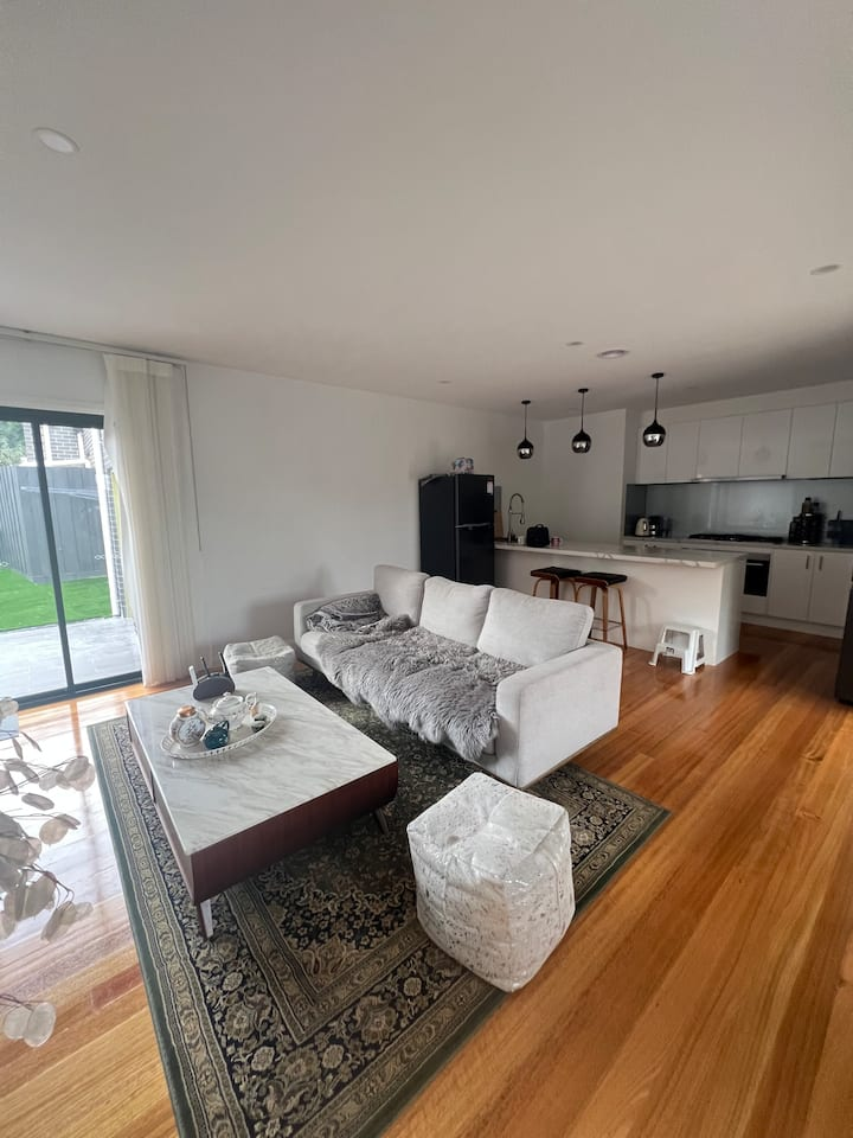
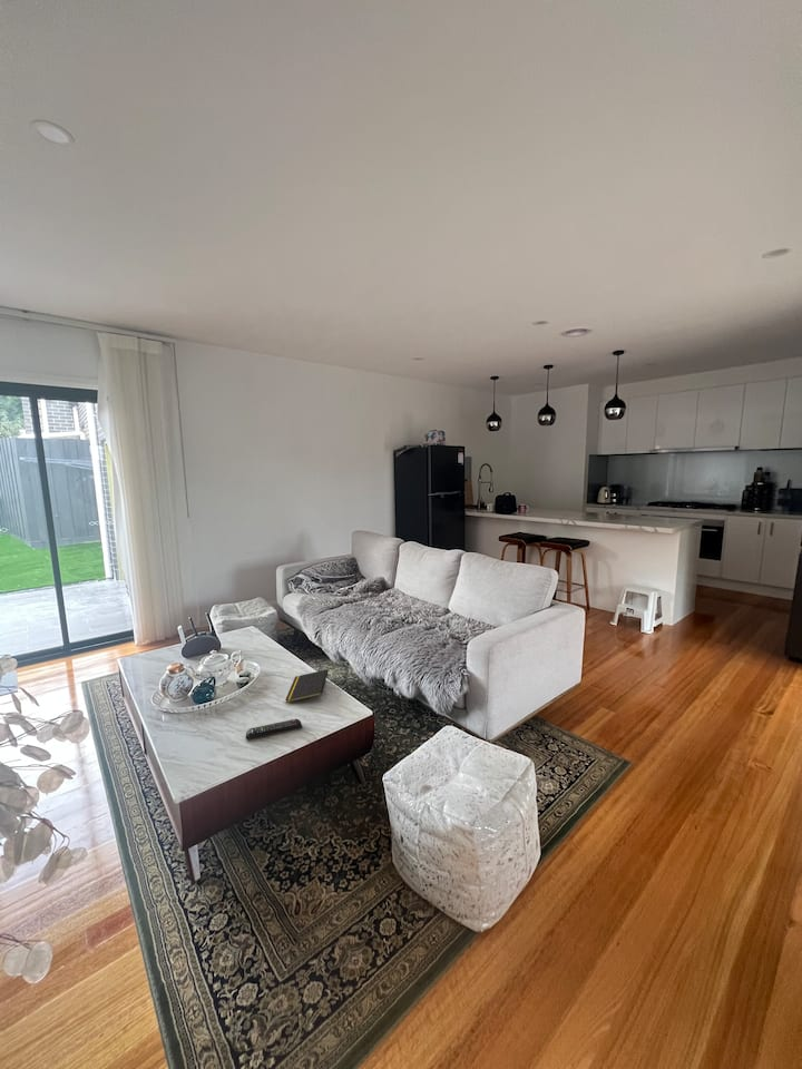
+ notepad [284,668,329,704]
+ remote control [245,718,303,741]
